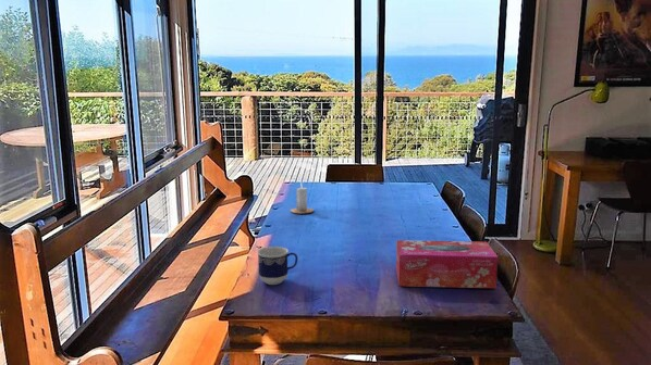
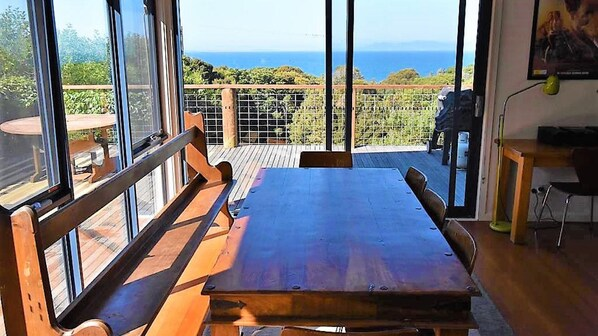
- tissue box [395,239,499,289]
- candle [290,178,315,215]
- cup [256,246,298,286]
